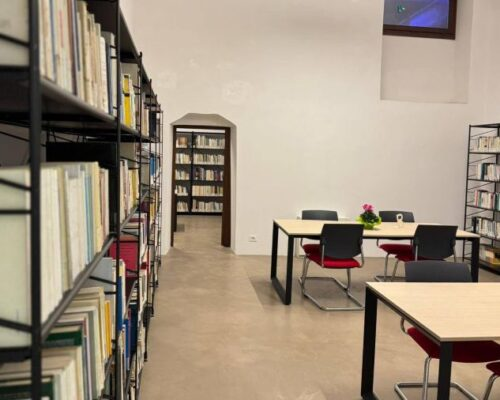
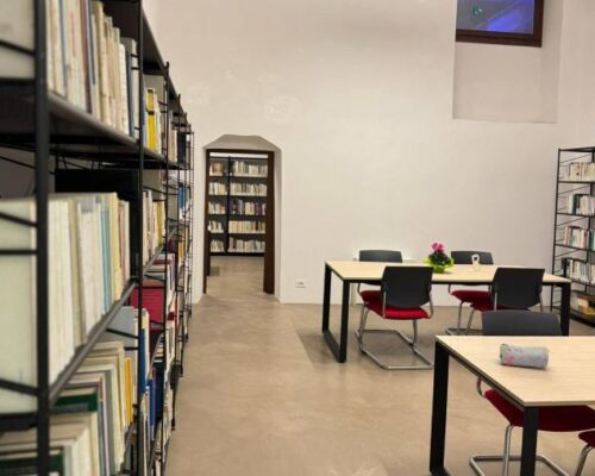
+ pencil case [499,343,551,368]
